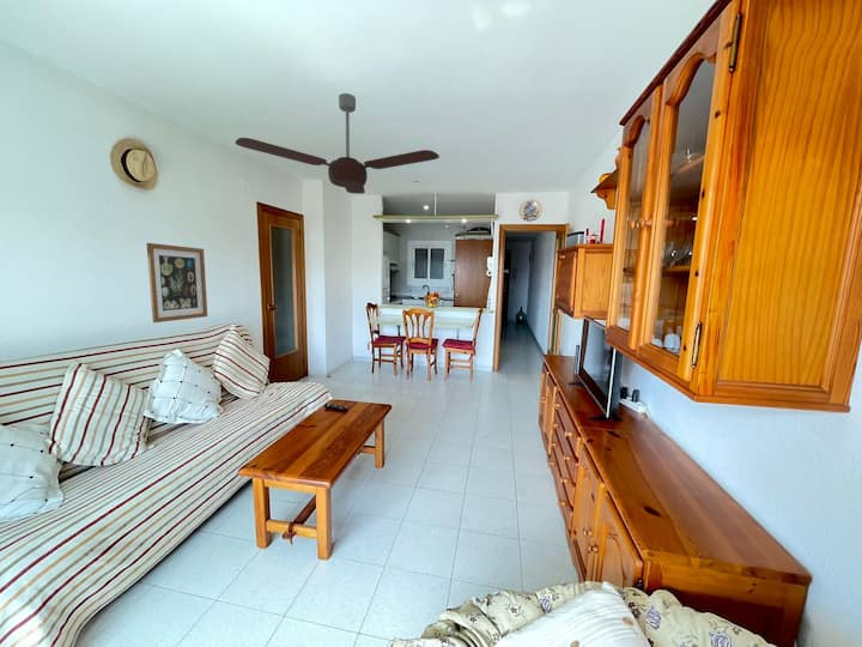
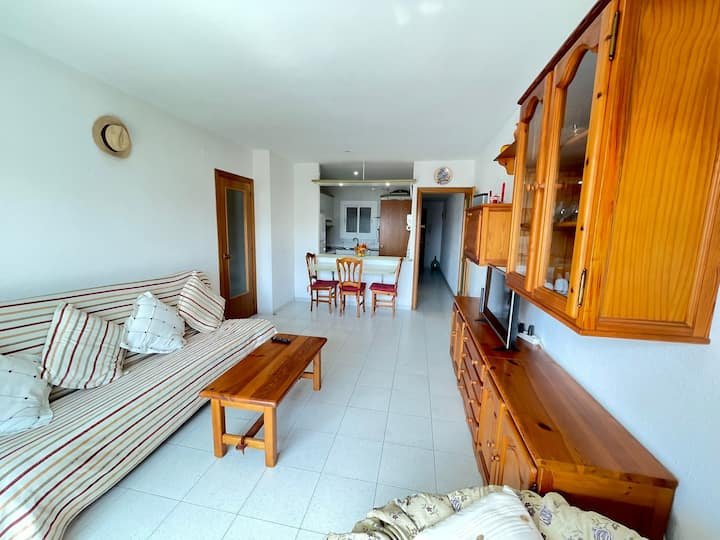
- ceiling fan [235,92,441,195]
- wall art [146,242,208,324]
